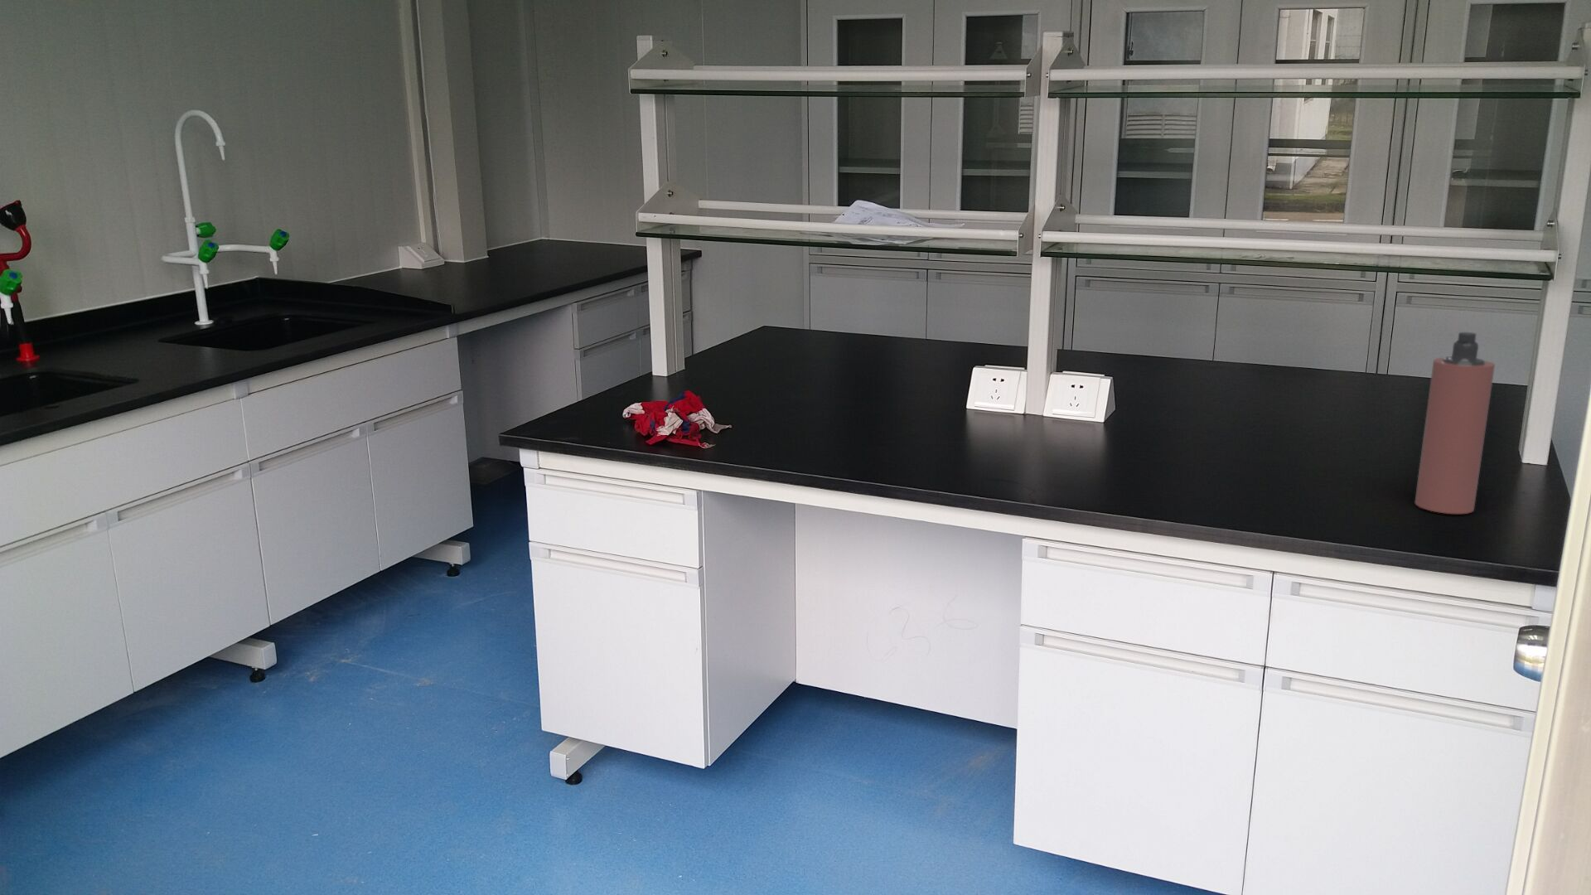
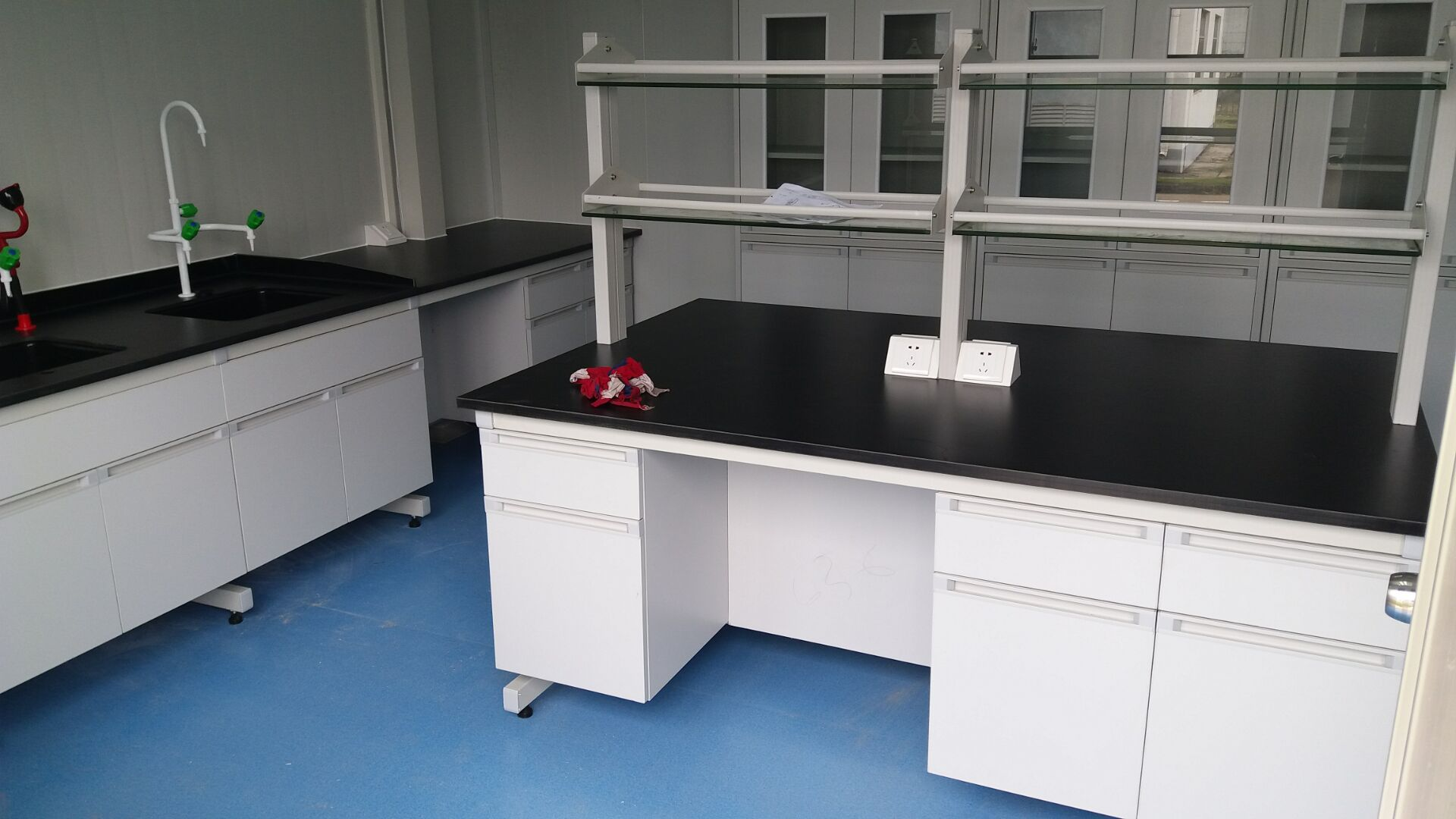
- spray bottle [1414,331,1496,515]
